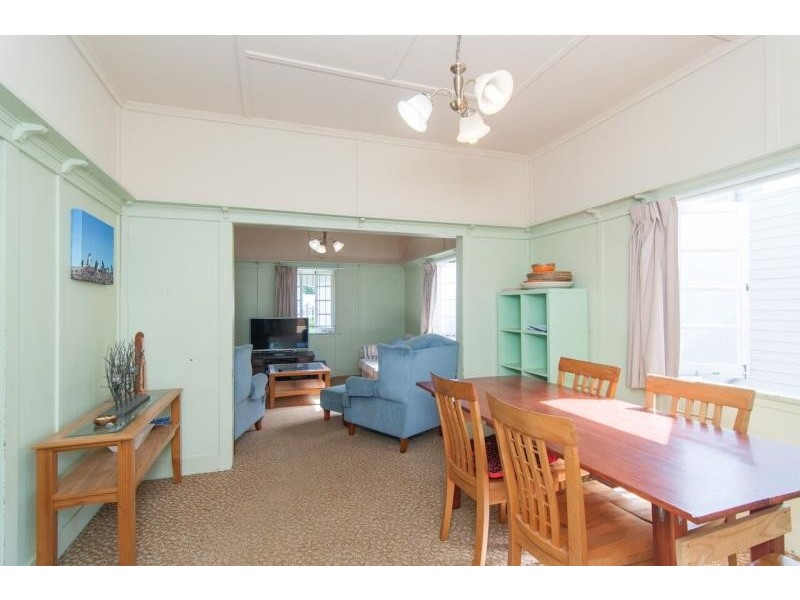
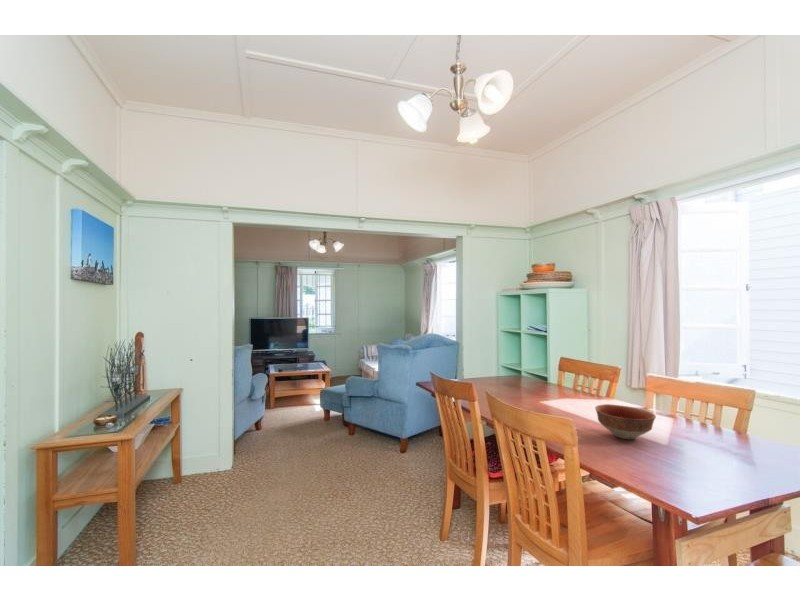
+ bowl [594,403,657,440]
